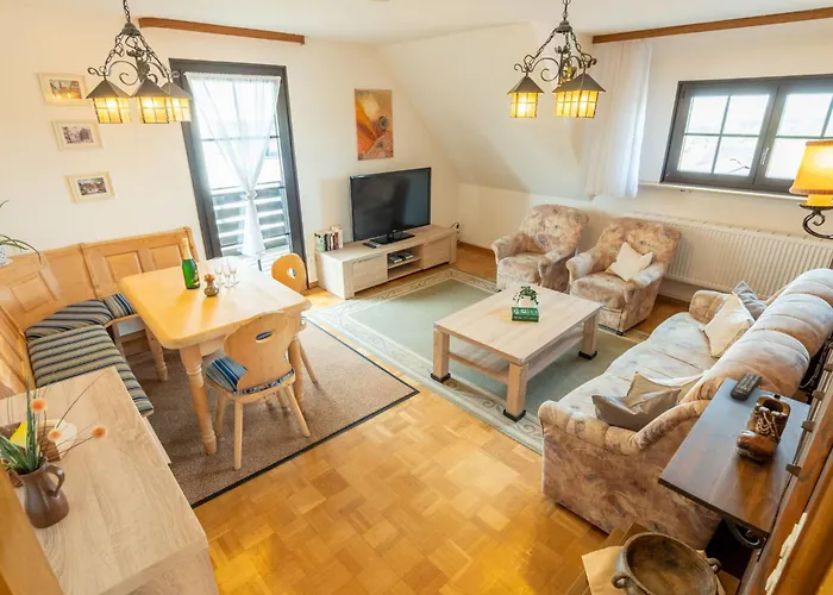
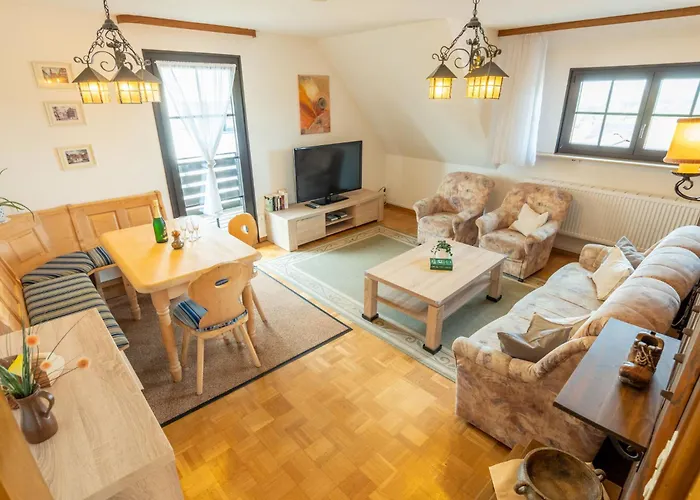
- remote control [729,371,764,402]
